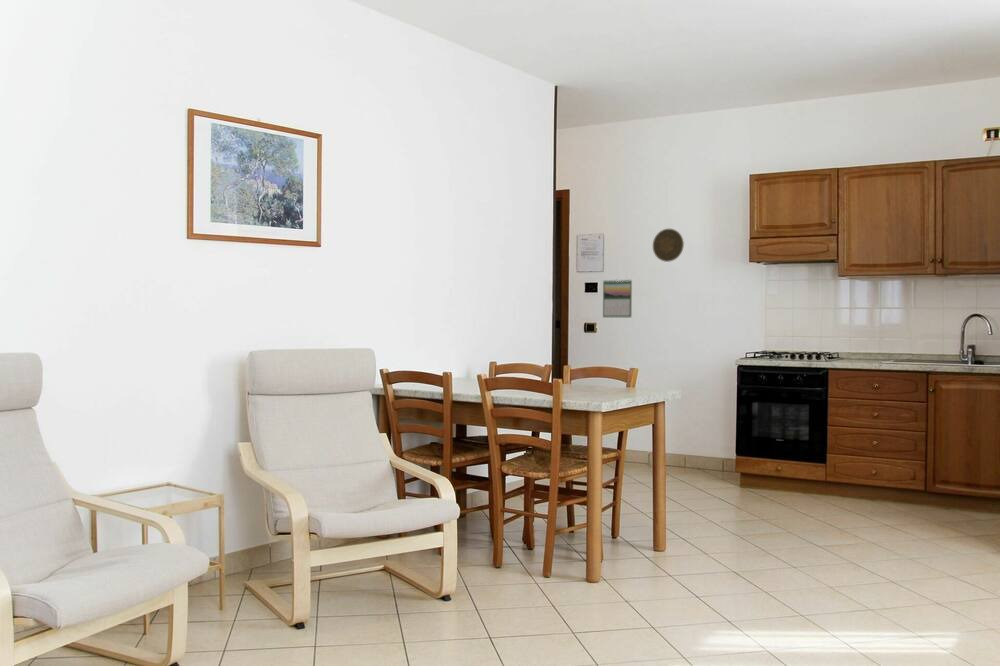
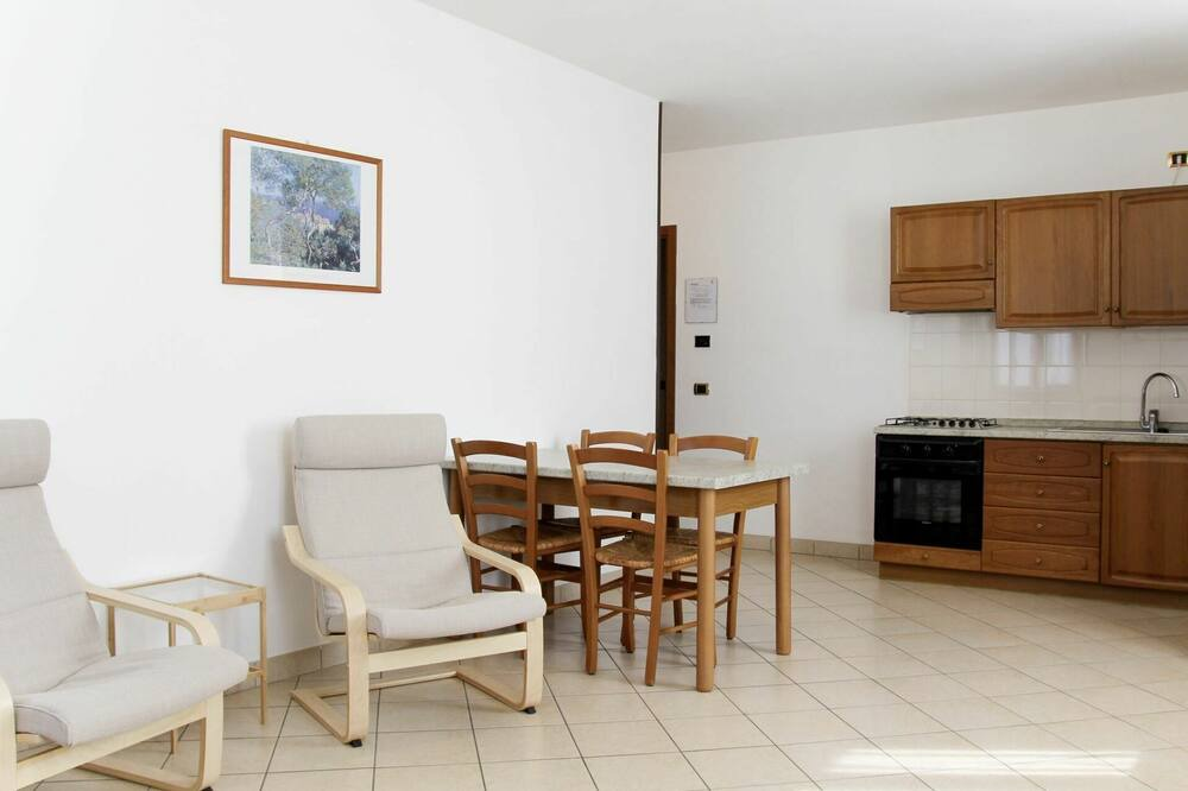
- calendar [602,278,633,318]
- decorative plate [652,228,685,263]
